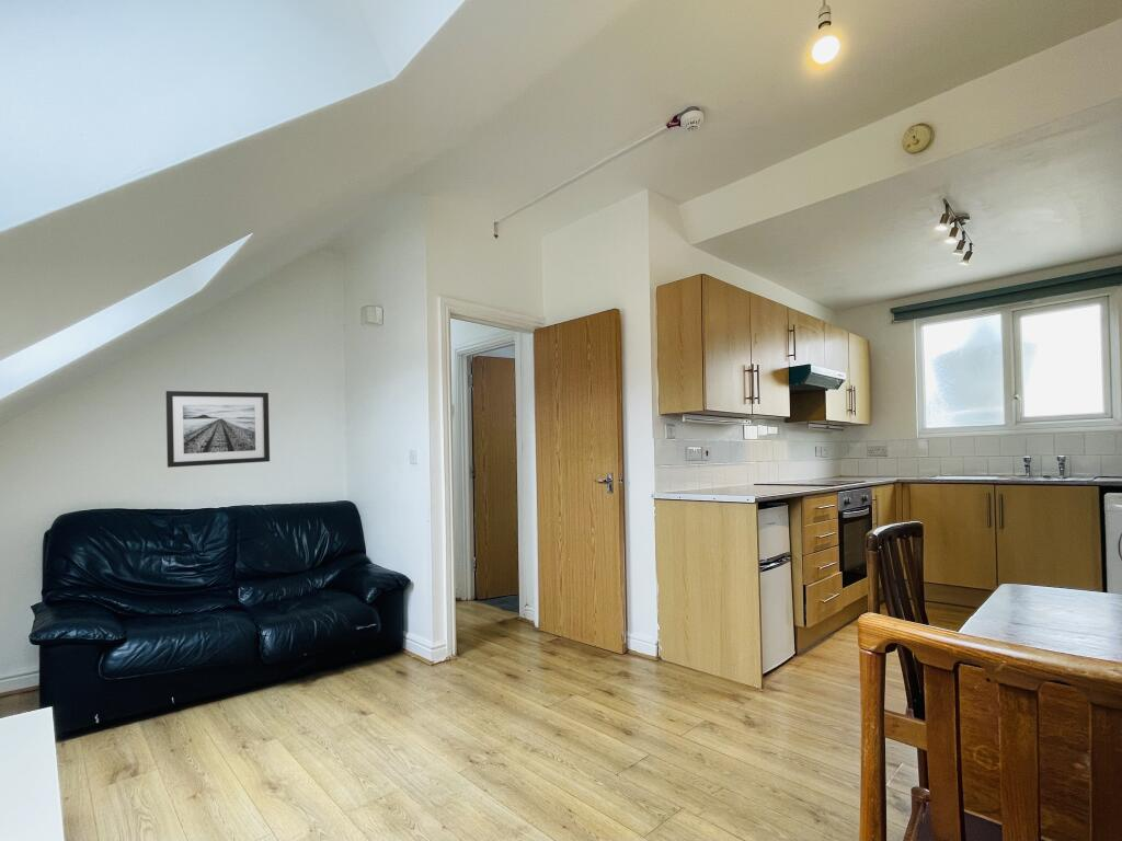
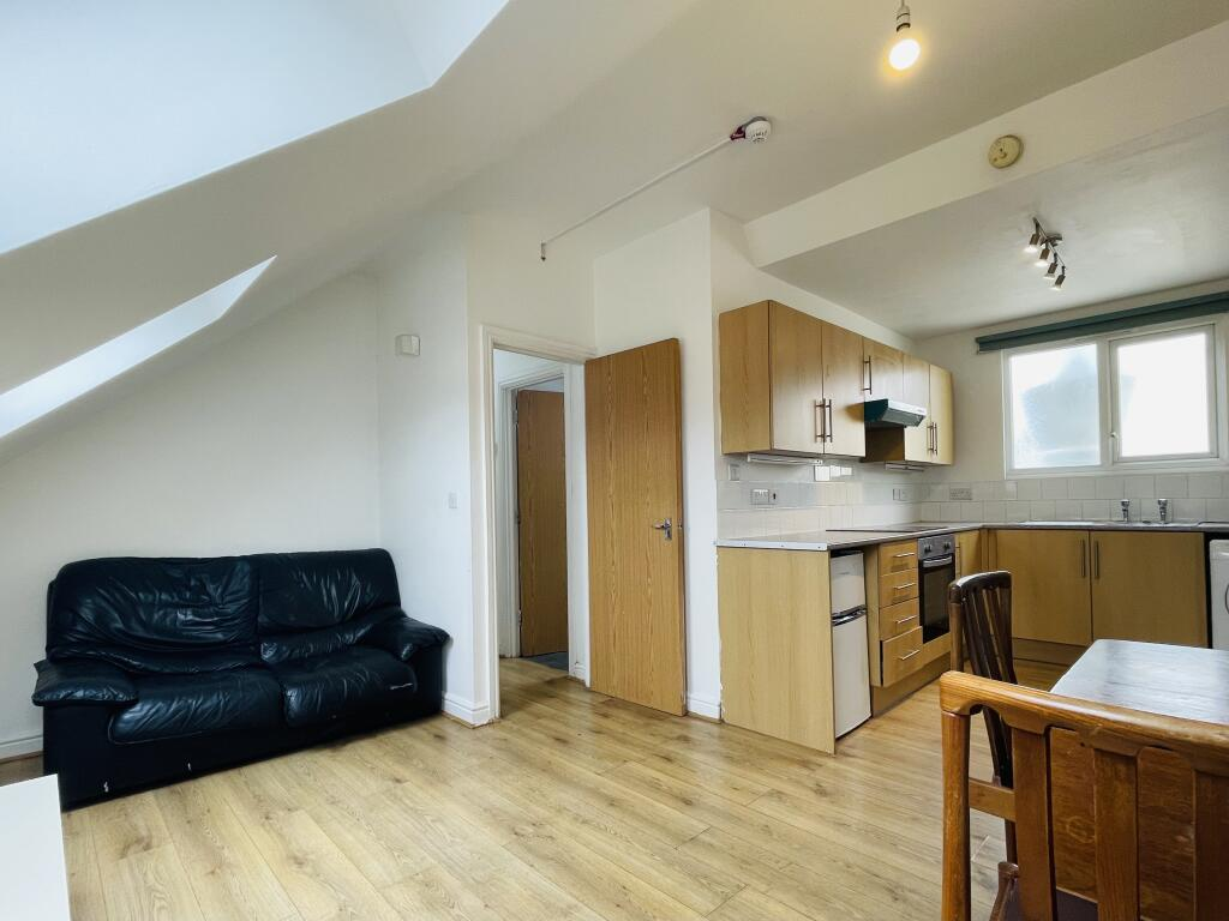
- wall art [164,390,271,469]
